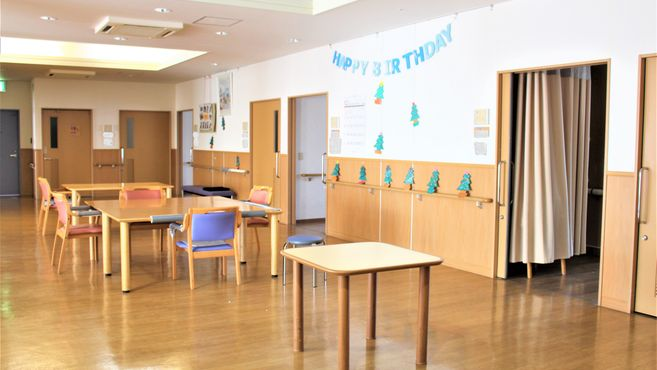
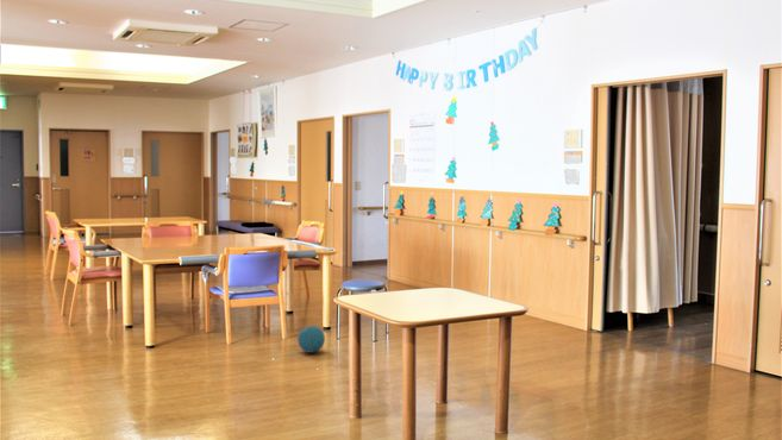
+ ball [296,325,326,354]
